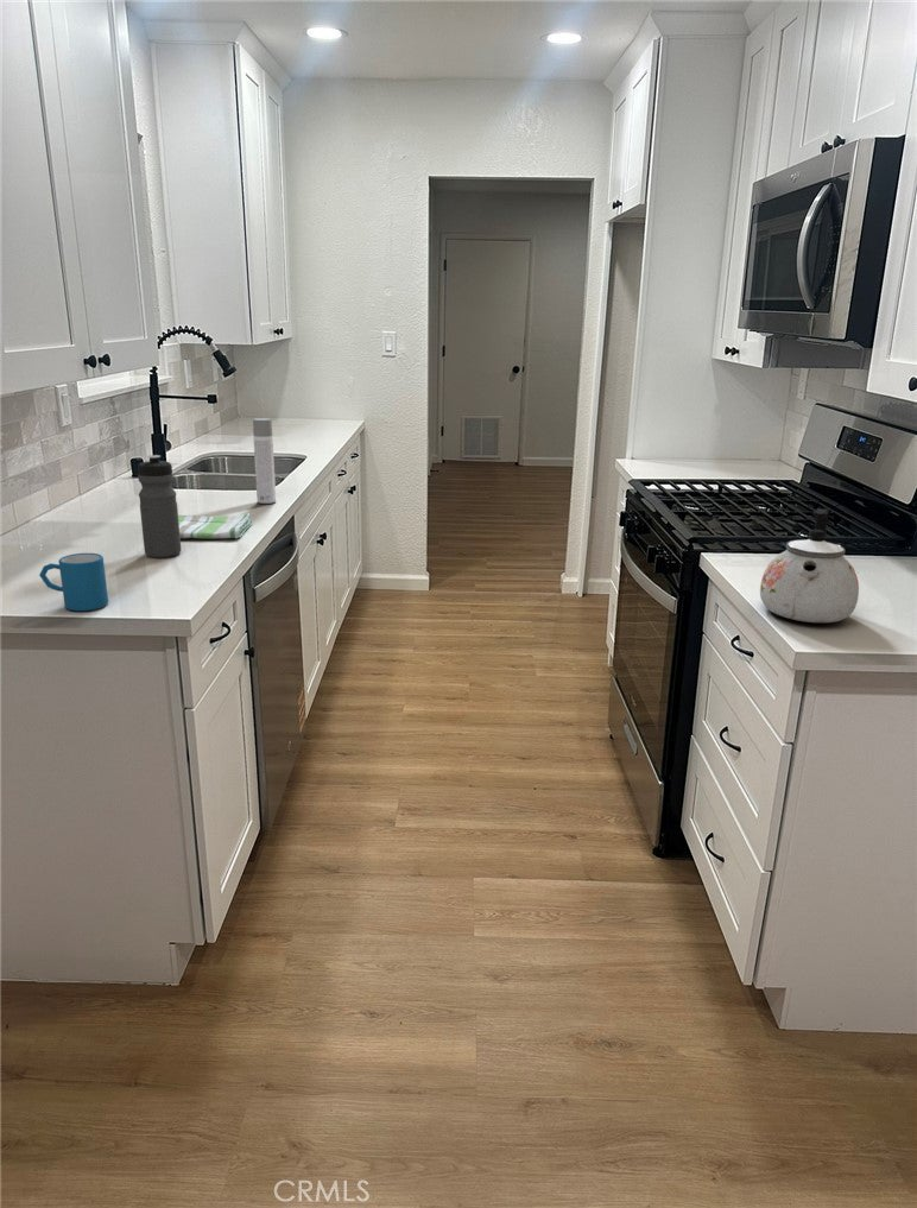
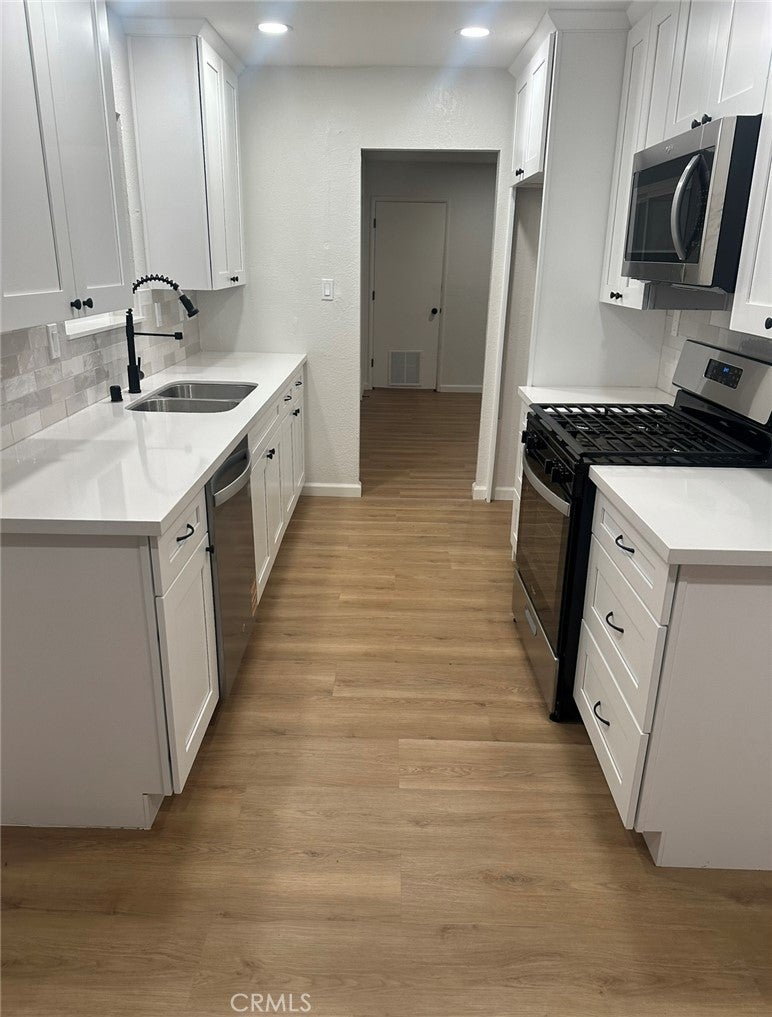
- mug [38,552,109,612]
- kettle [759,507,860,624]
- spray bottle [252,417,277,505]
- dish towel [178,512,253,540]
- water bottle [137,454,182,558]
